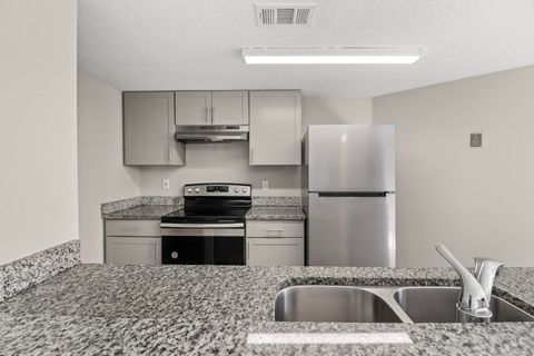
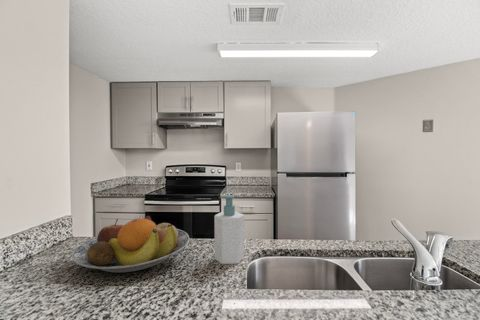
+ fruit bowl [71,215,190,273]
+ soap bottle [213,194,245,265]
